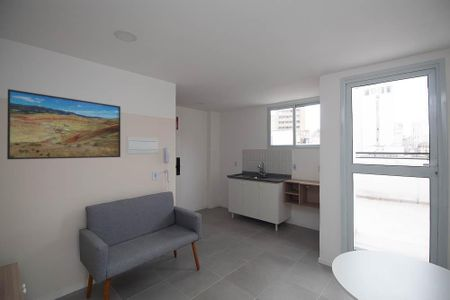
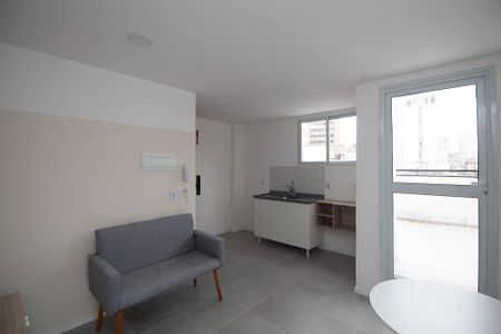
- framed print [6,88,122,160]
